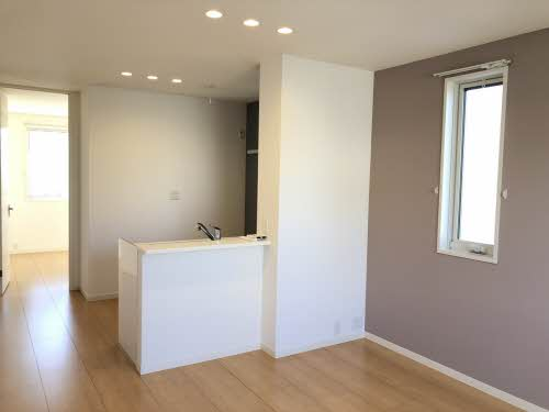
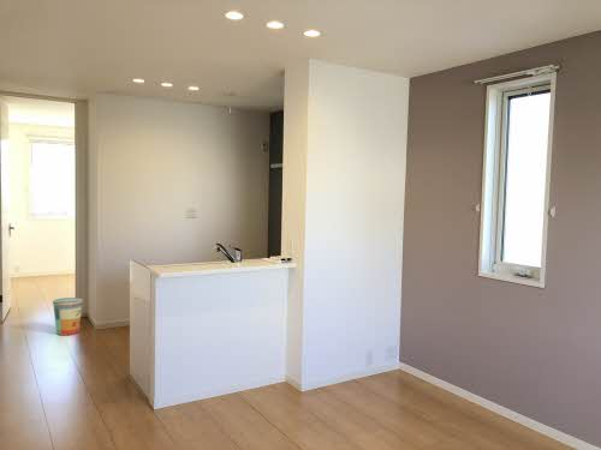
+ trash can [52,296,84,337]
